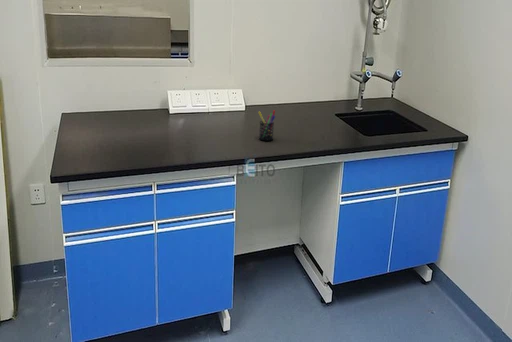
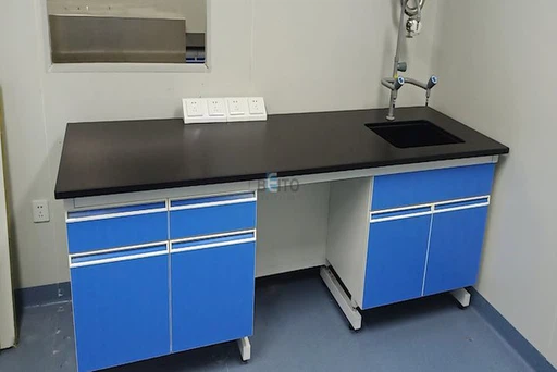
- pen holder [257,110,276,141]
